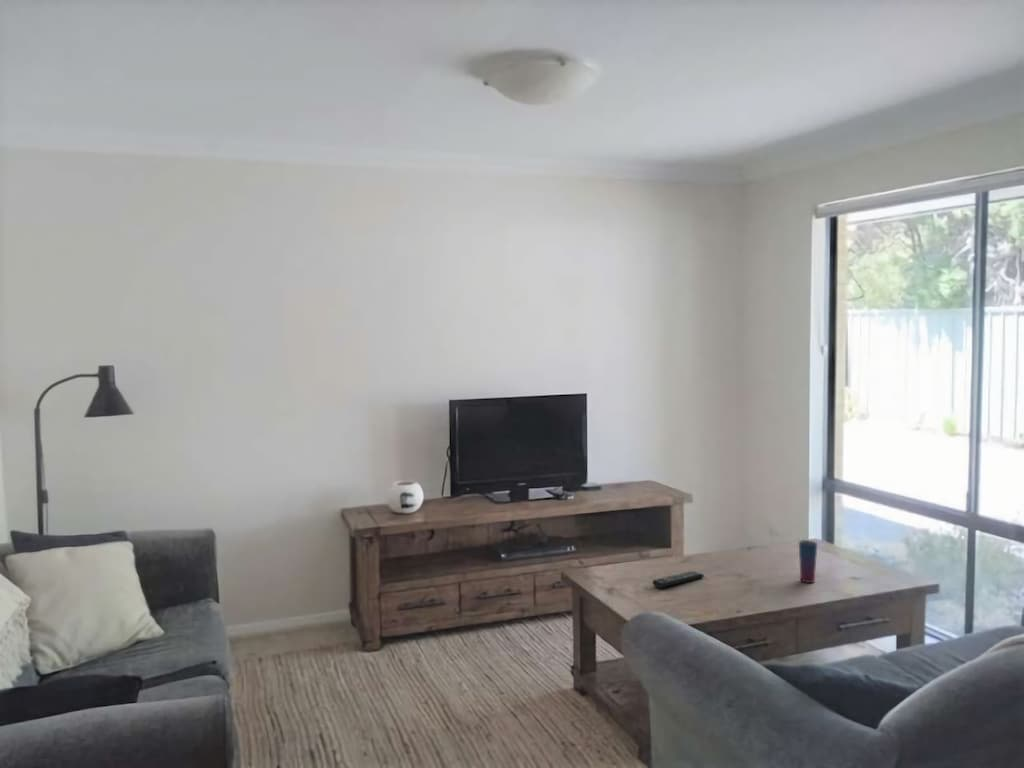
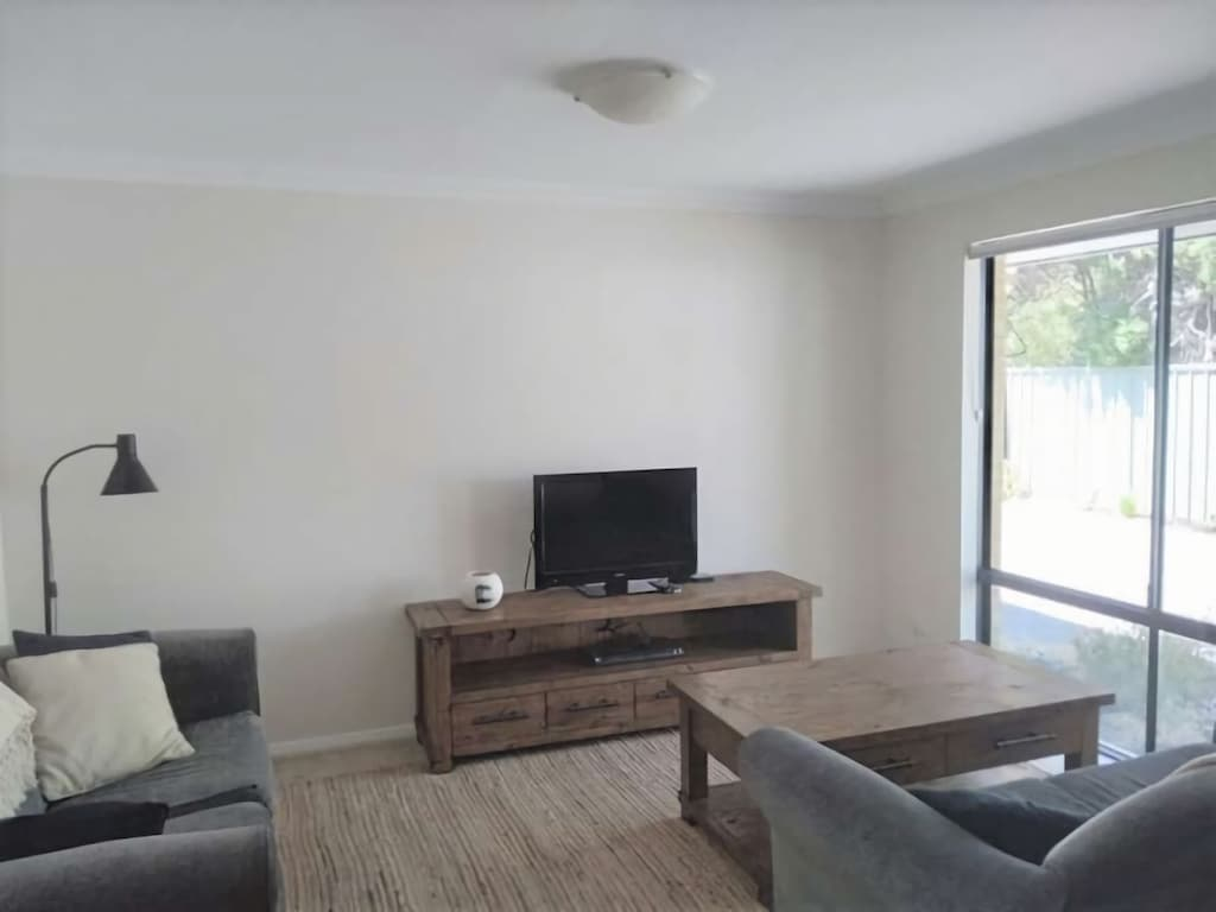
- cup [798,539,819,584]
- remote control [651,570,705,589]
